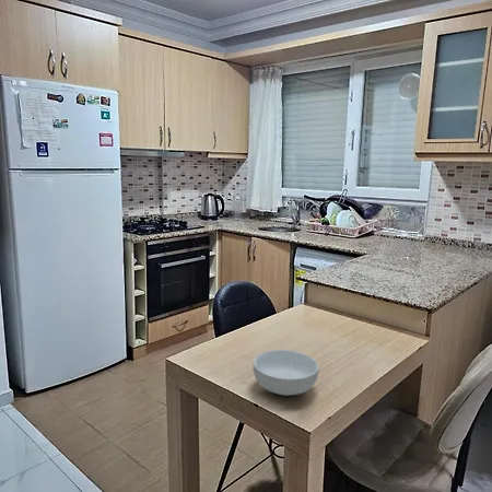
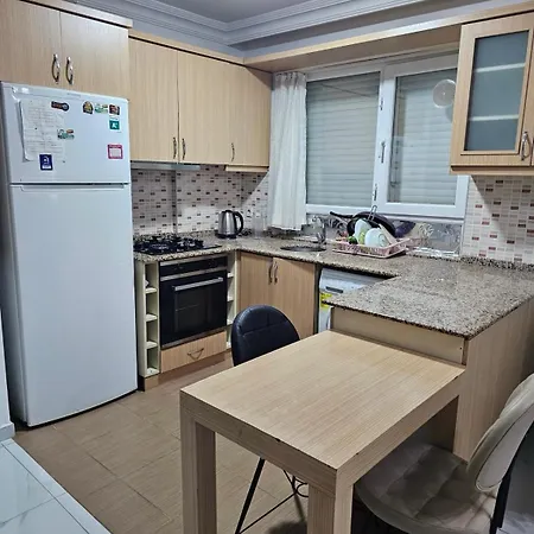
- cereal bowl [253,349,320,397]
